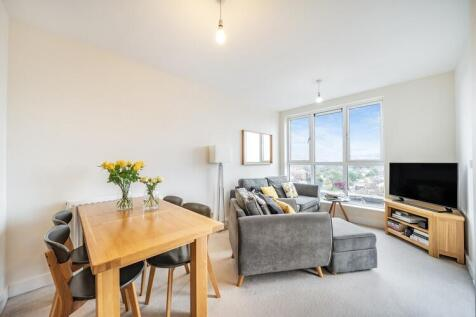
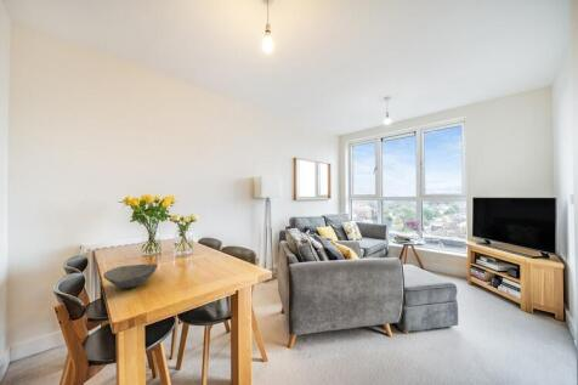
+ bowl [103,262,159,289]
